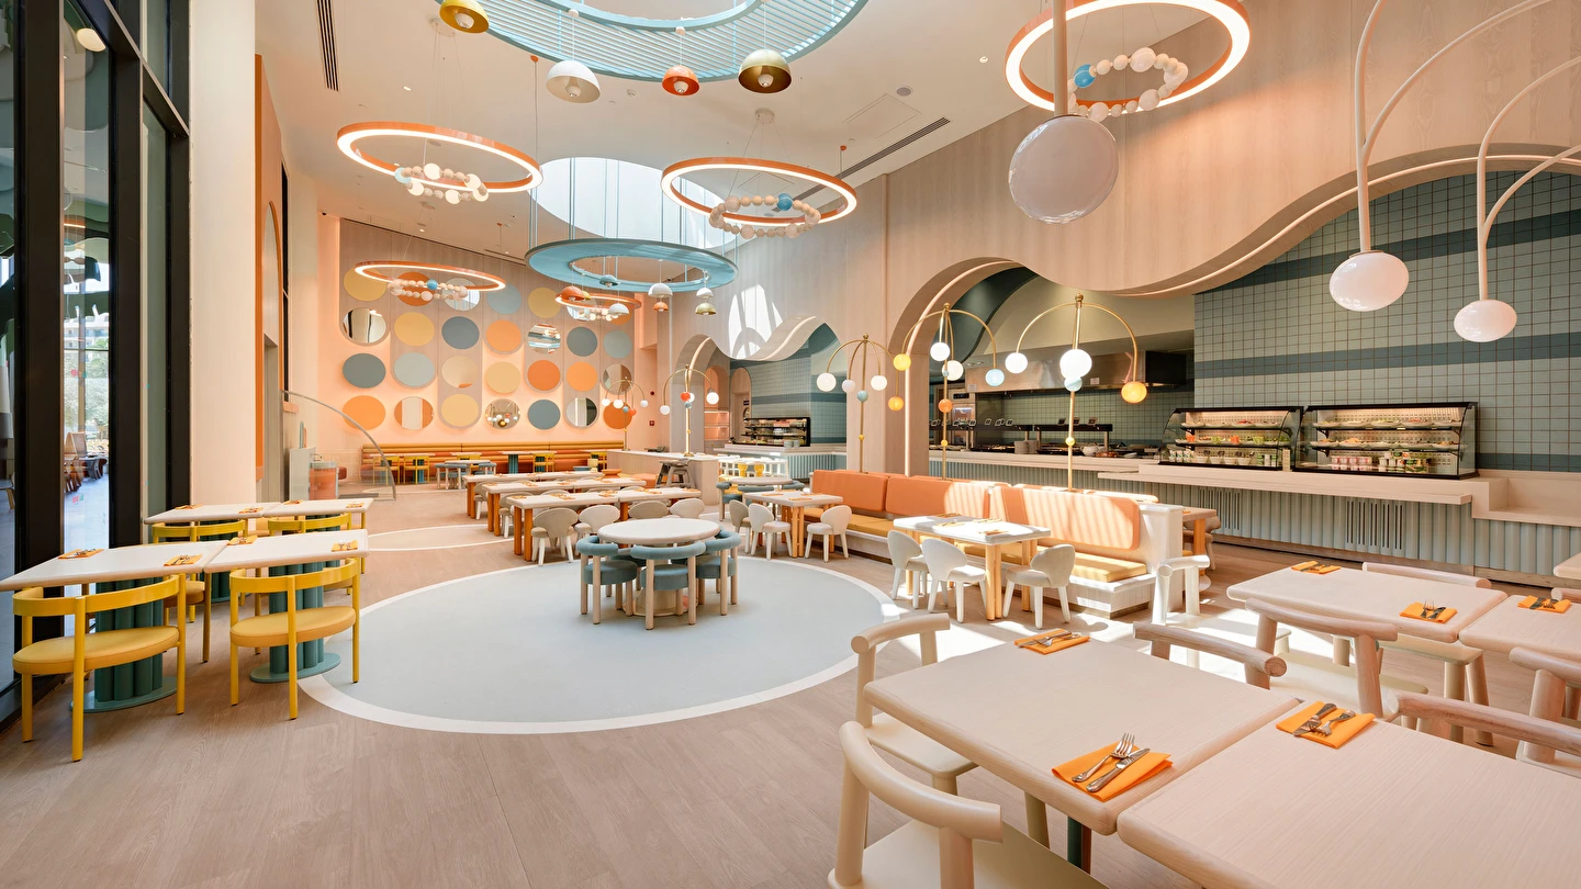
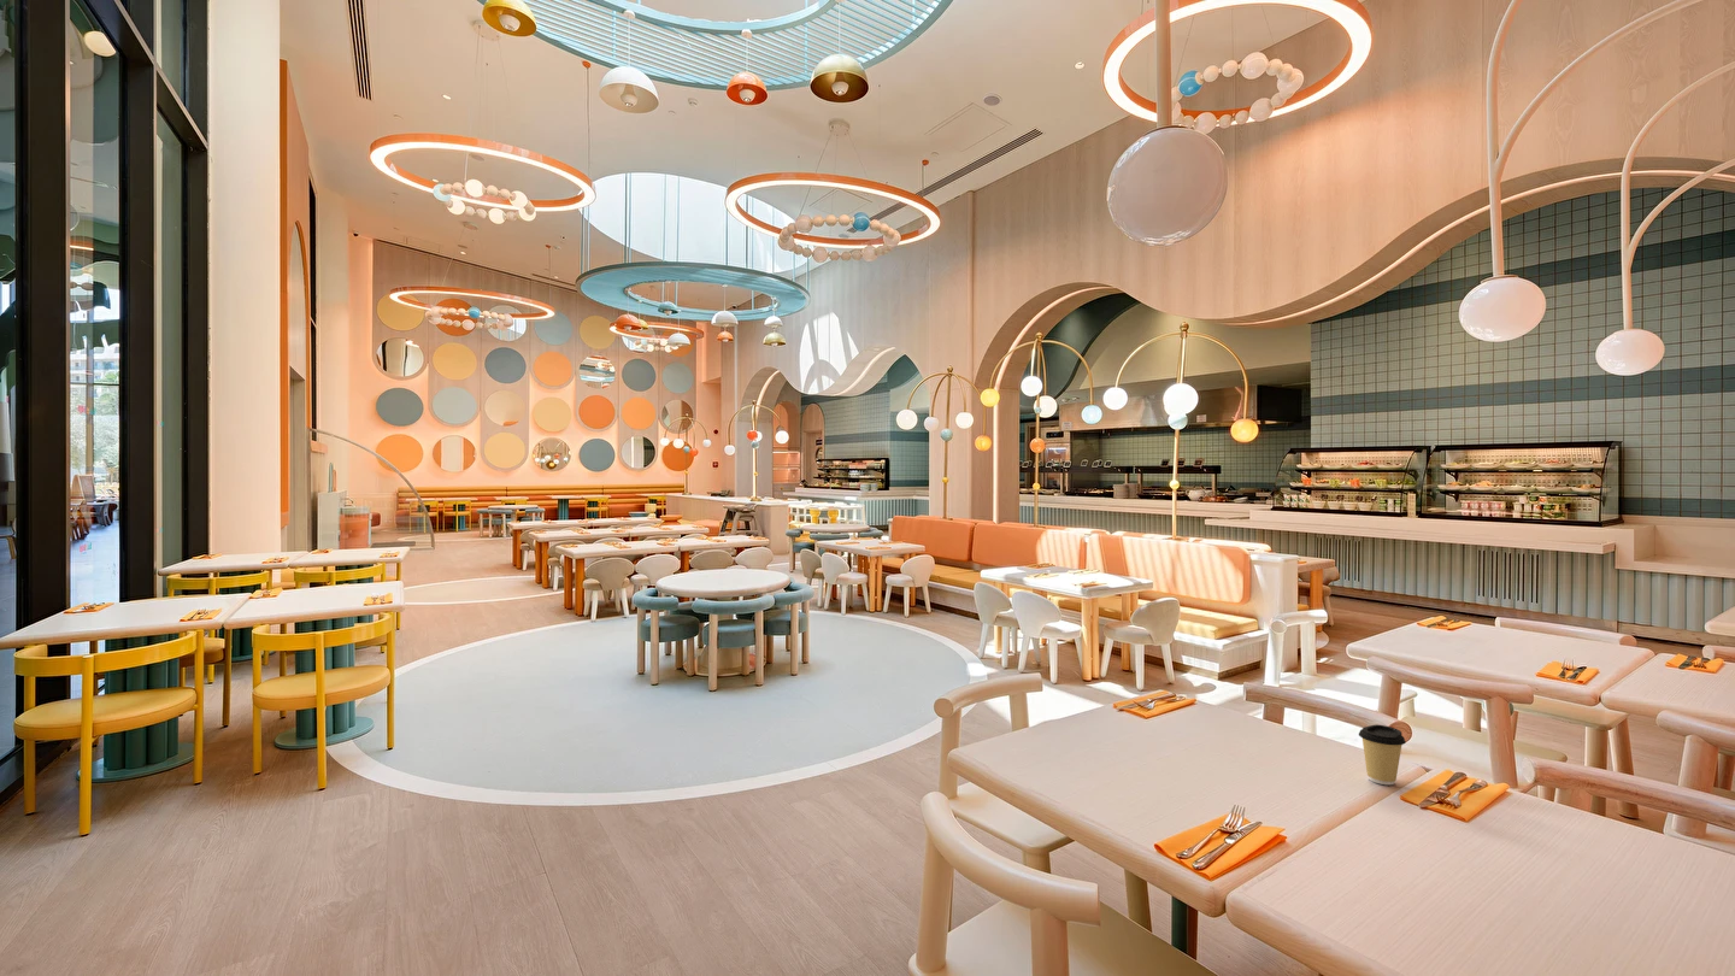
+ coffee cup [1358,724,1407,786]
